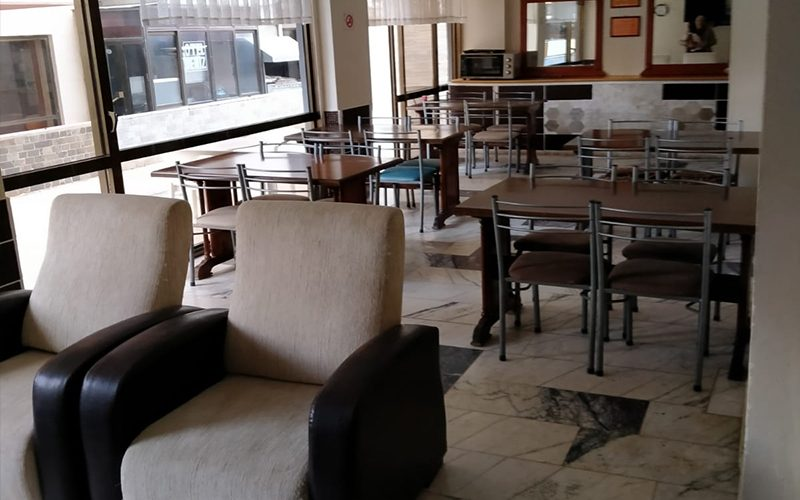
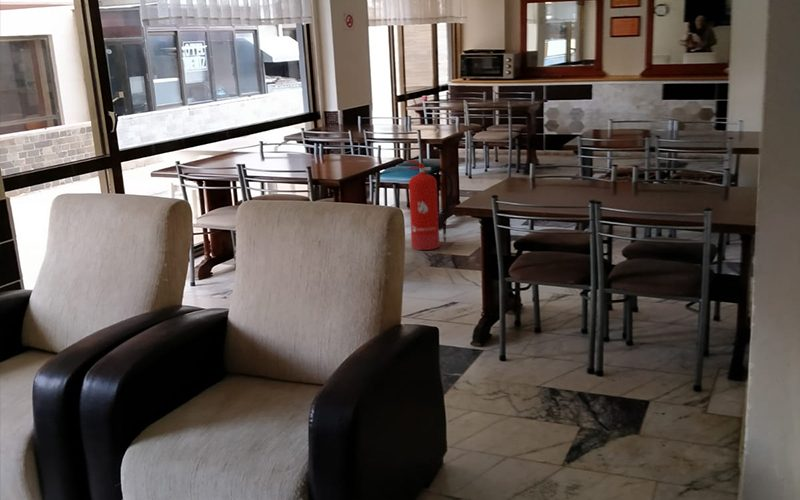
+ fire extinguisher [407,160,454,251]
